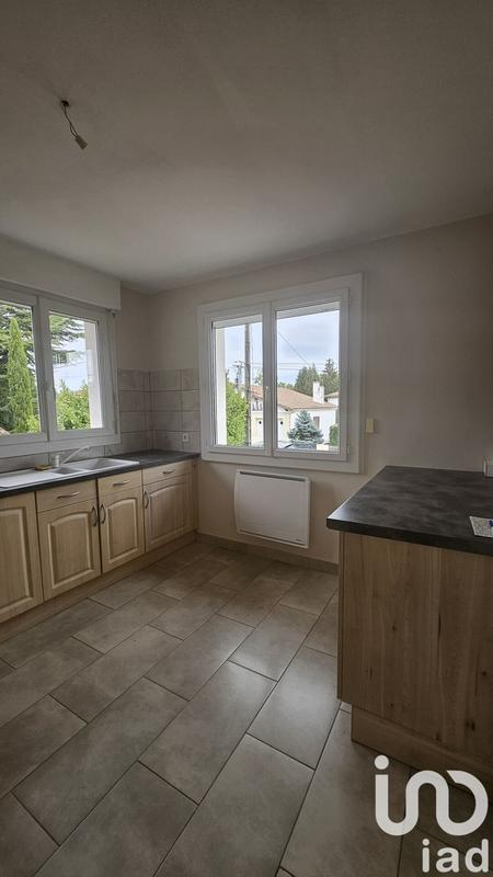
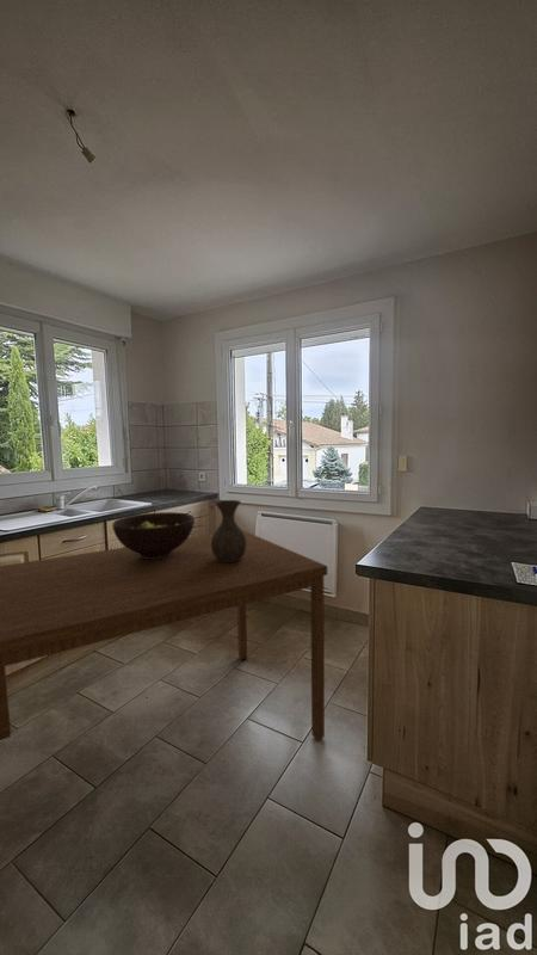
+ dining table [0,529,328,741]
+ fruit bowl [111,511,196,559]
+ vase [211,499,247,562]
